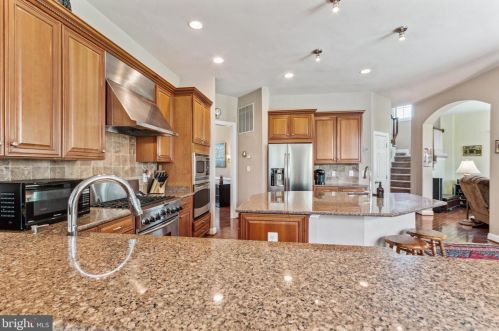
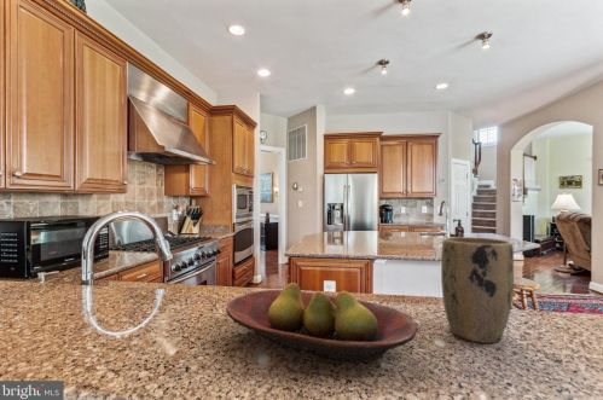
+ plant pot [440,236,515,344]
+ fruit bowl [225,282,418,364]
